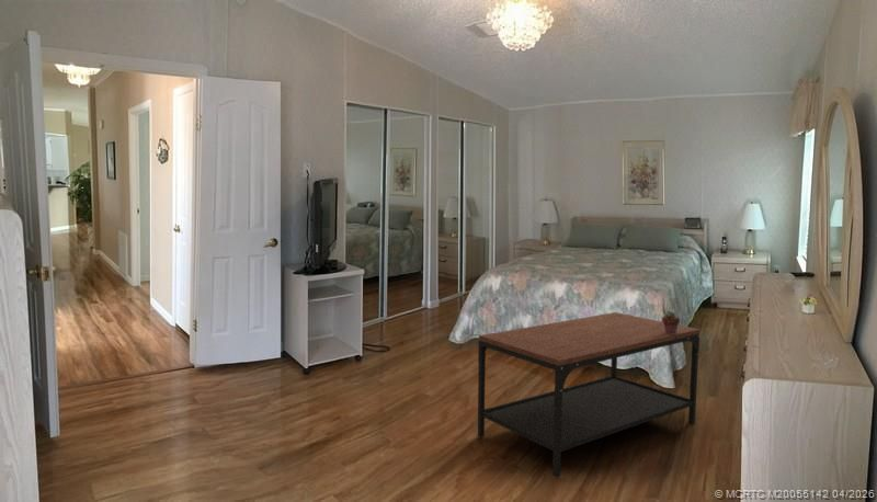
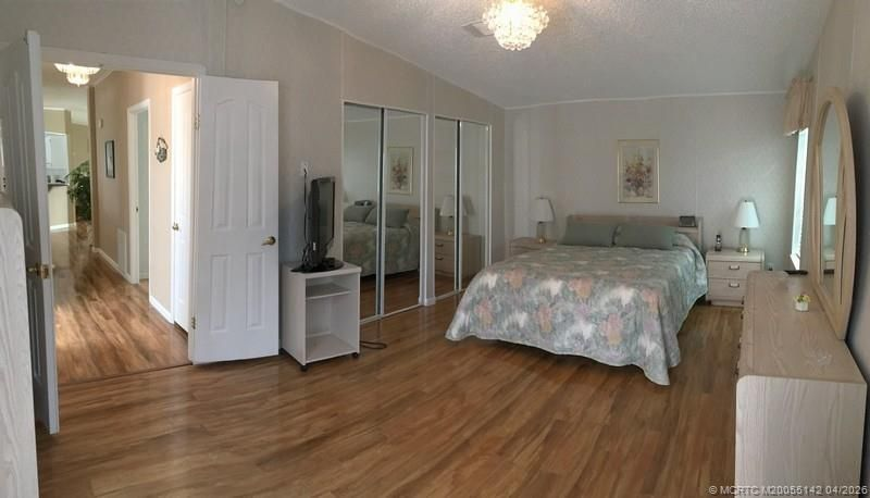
- coffee table [477,311,701,479]
- potted succulent [661,310,681,334]
